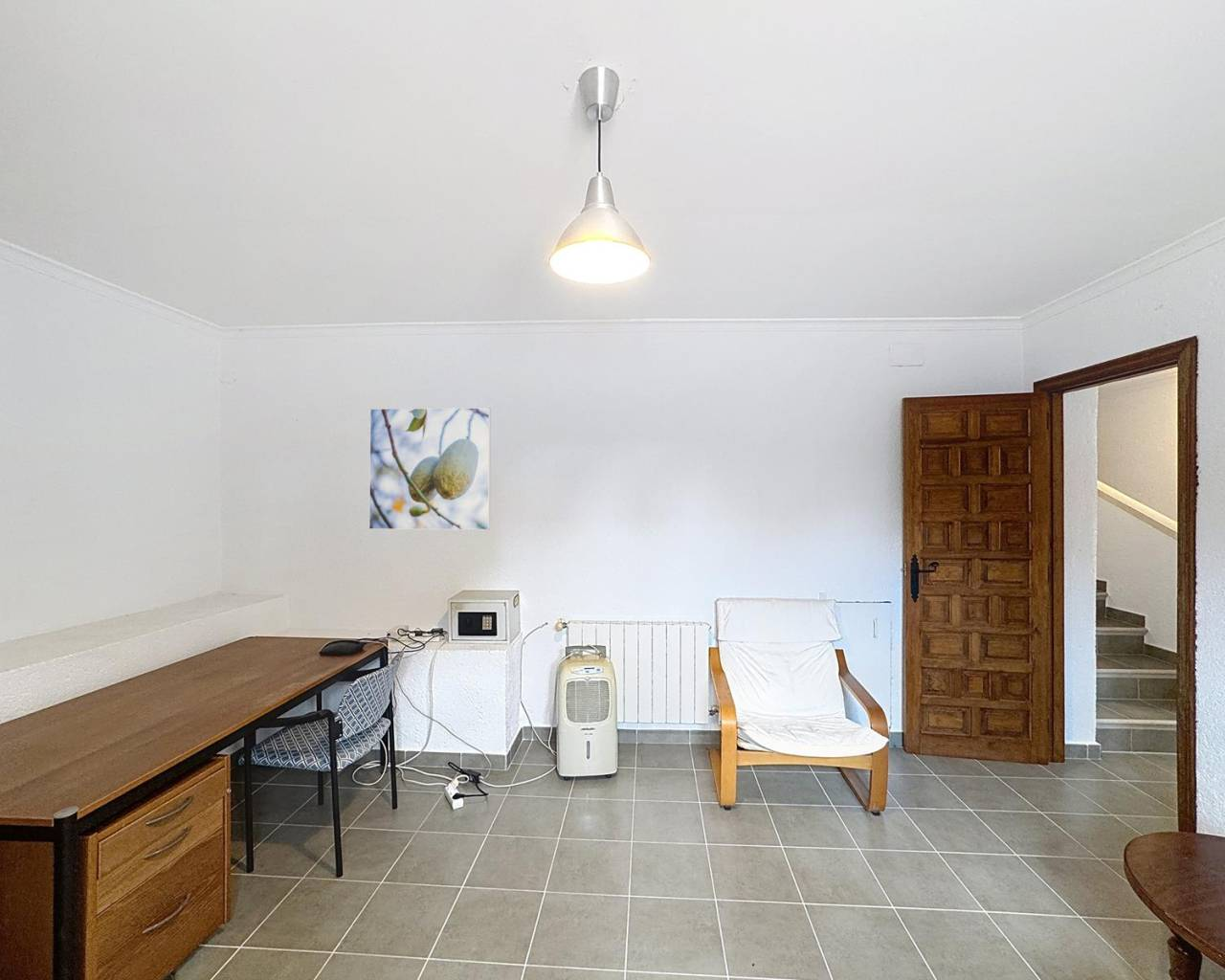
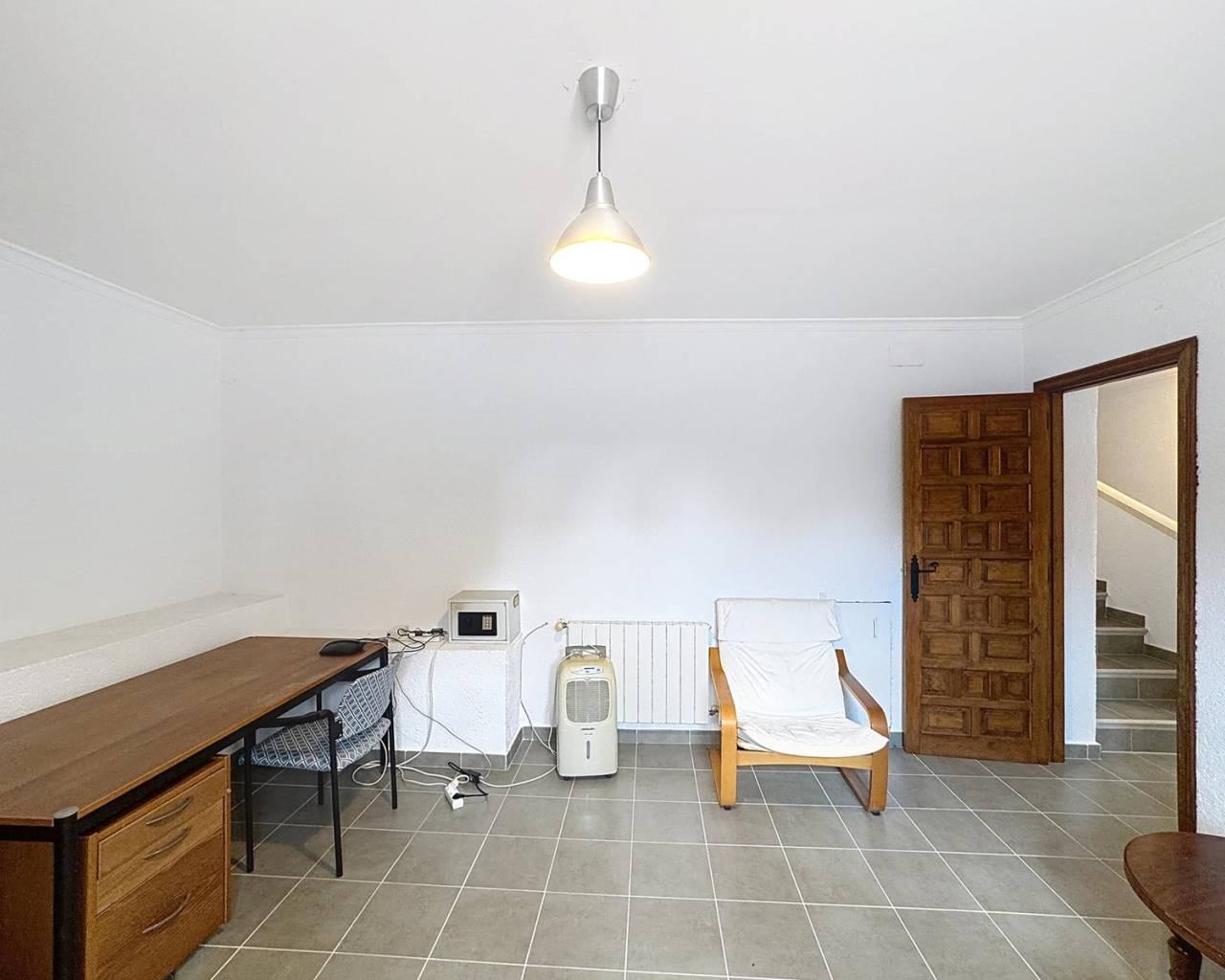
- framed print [368,407,492,531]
